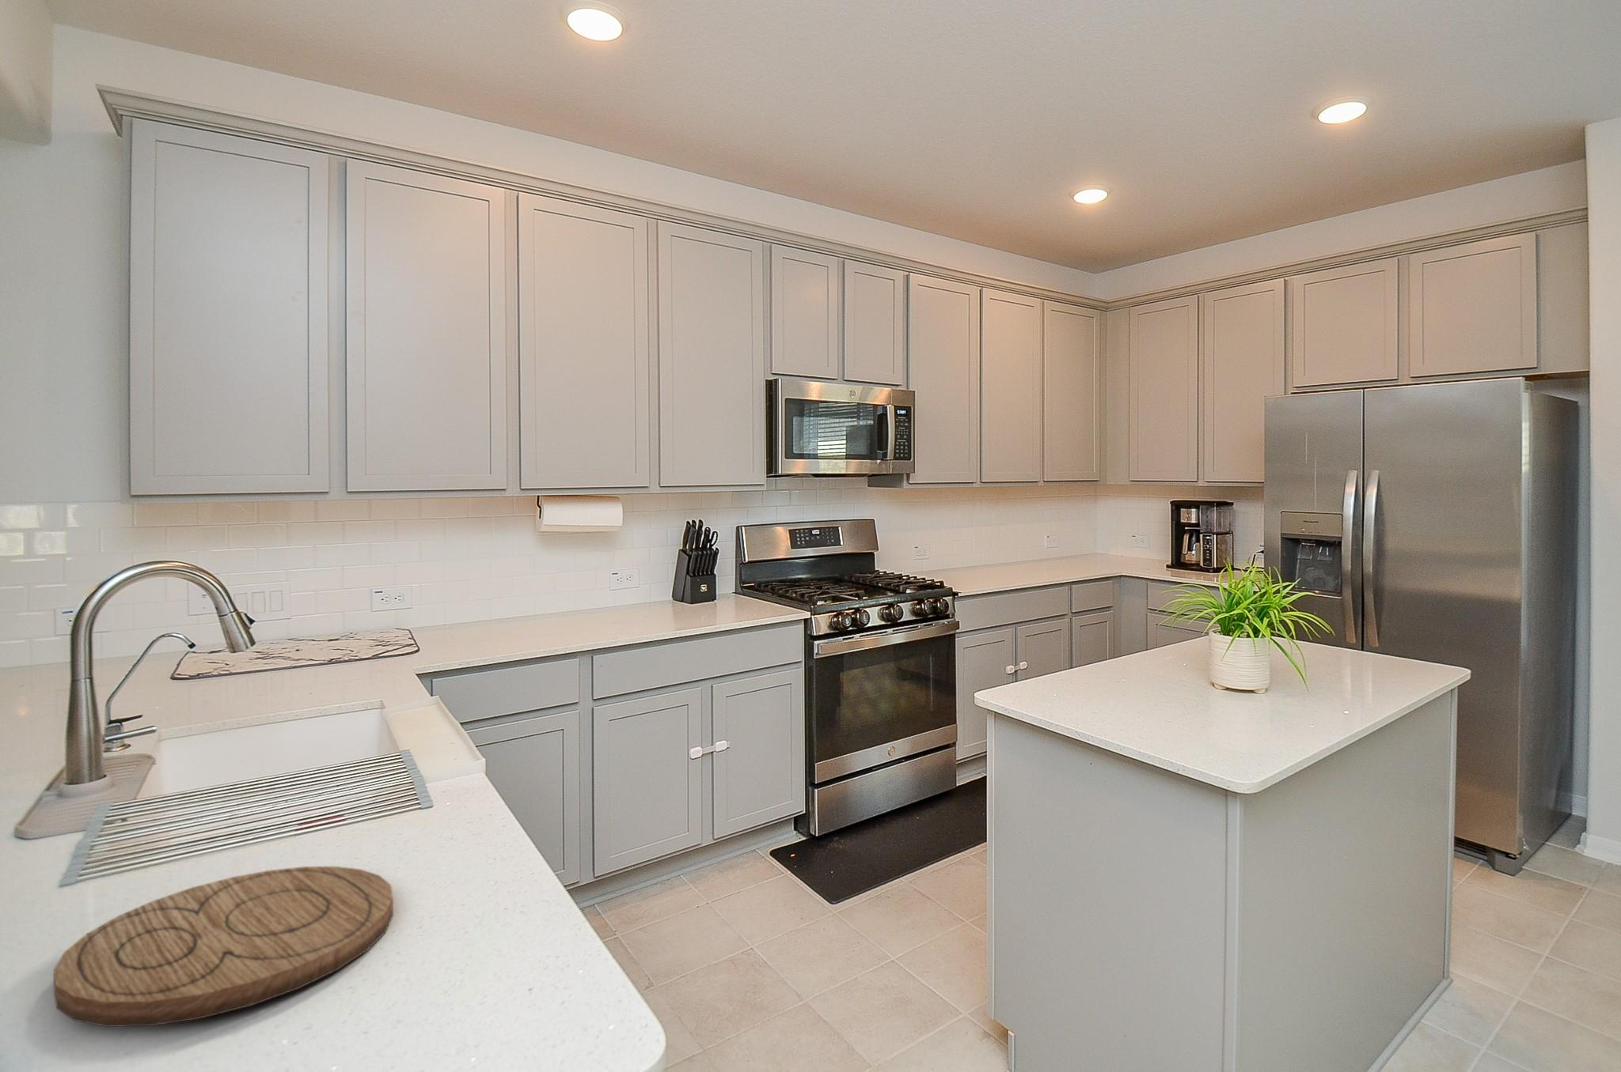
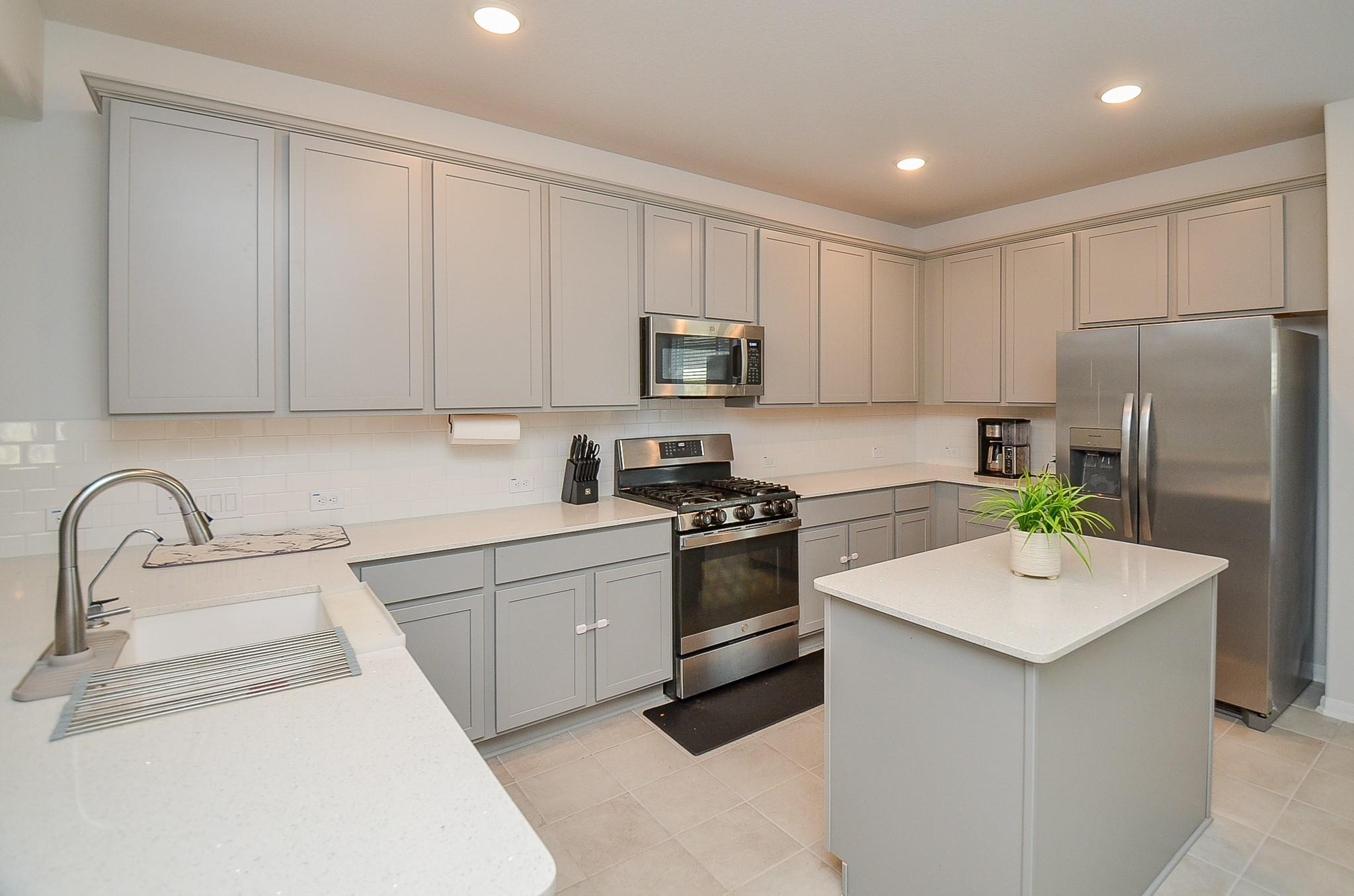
- cutting board [53,866,394,1028]
